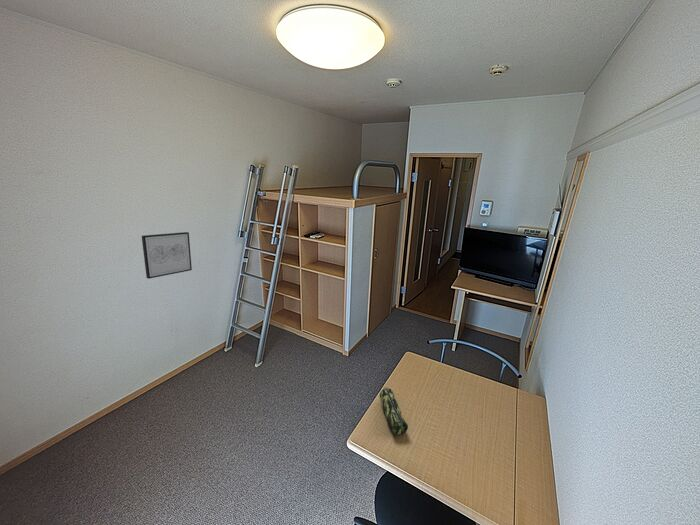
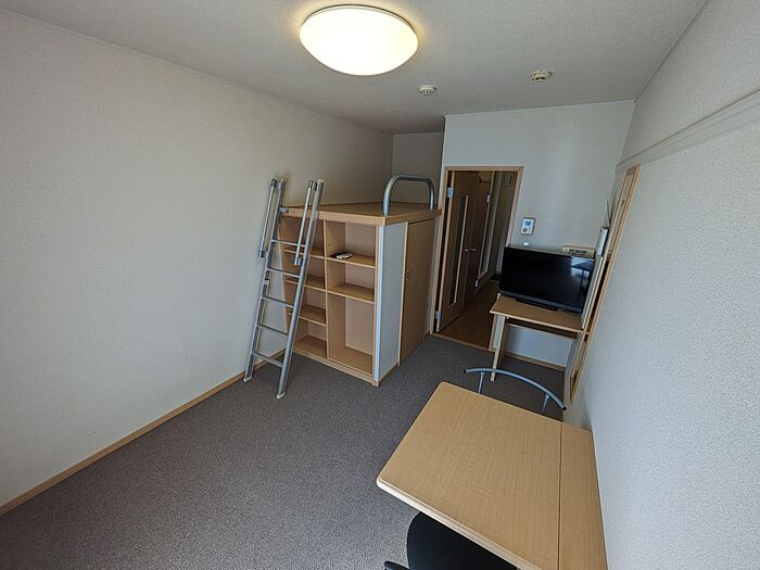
- pencil case [379,386,409,436]
- wall art [141,231,193,280]
